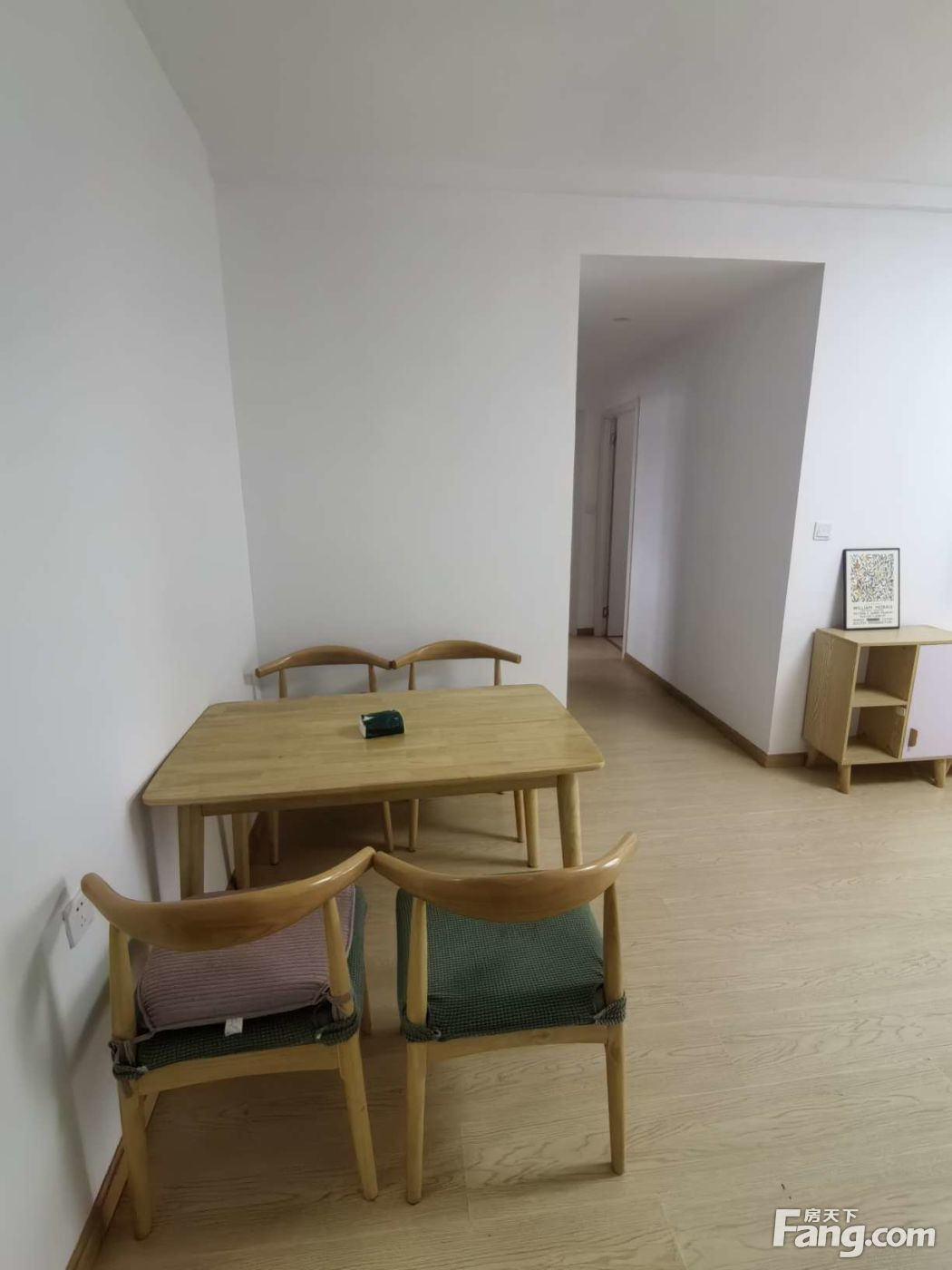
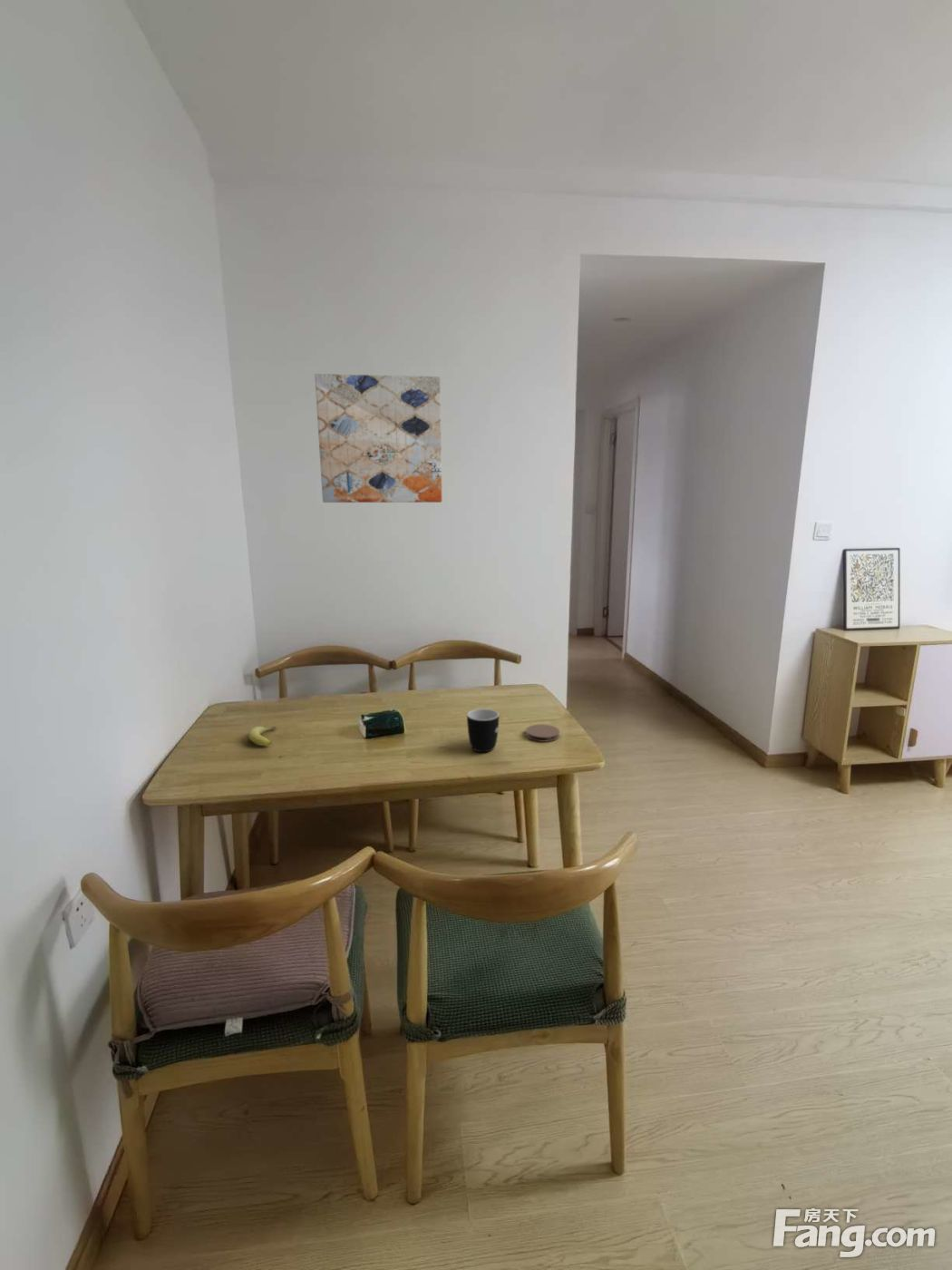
+ mug [466,708,500,753]
+ coaster [525,723,560,743]
+ wall art [314,373,442,503]
+ fruit [248,726,277,747]
